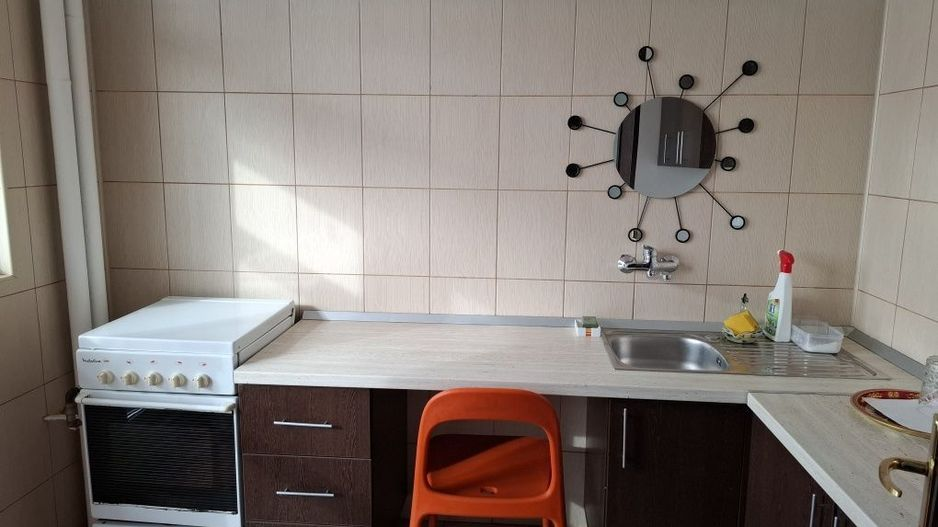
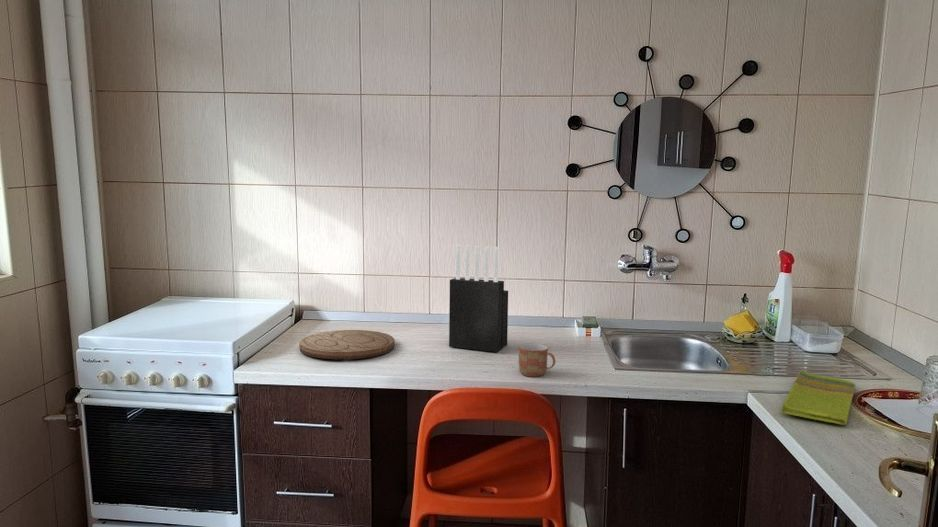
+ cutting board [298,329,395,360]
+ mug [517,343,556,378]
+ dish towel [780,370,857,426]
+ knife block [448,244,509,353]
